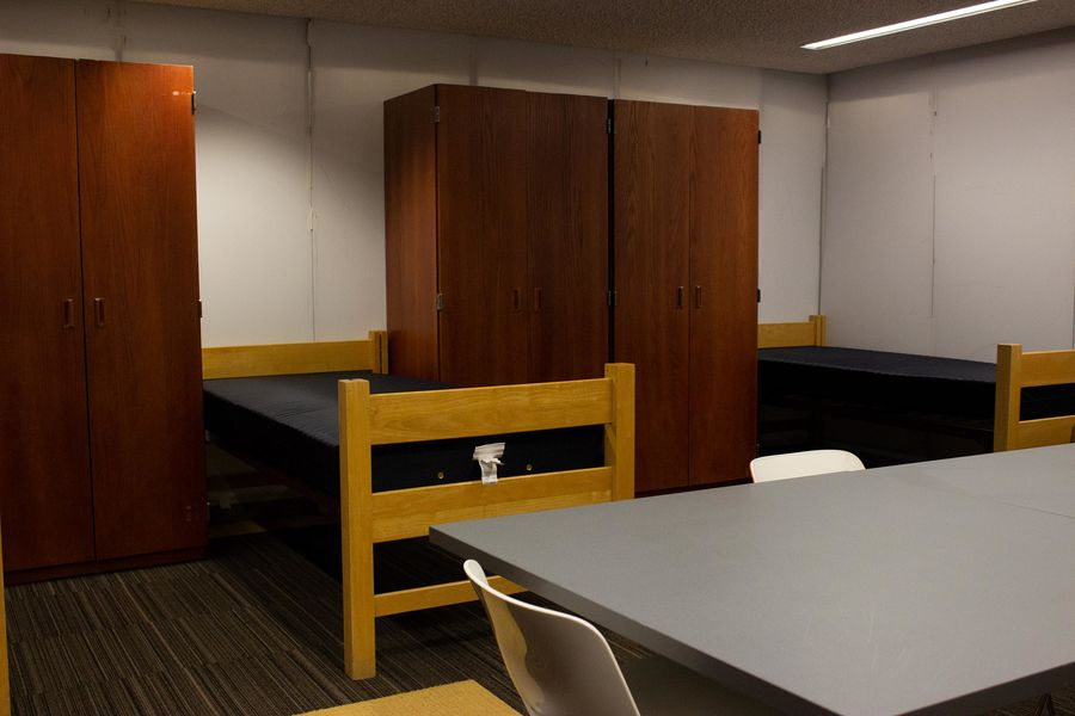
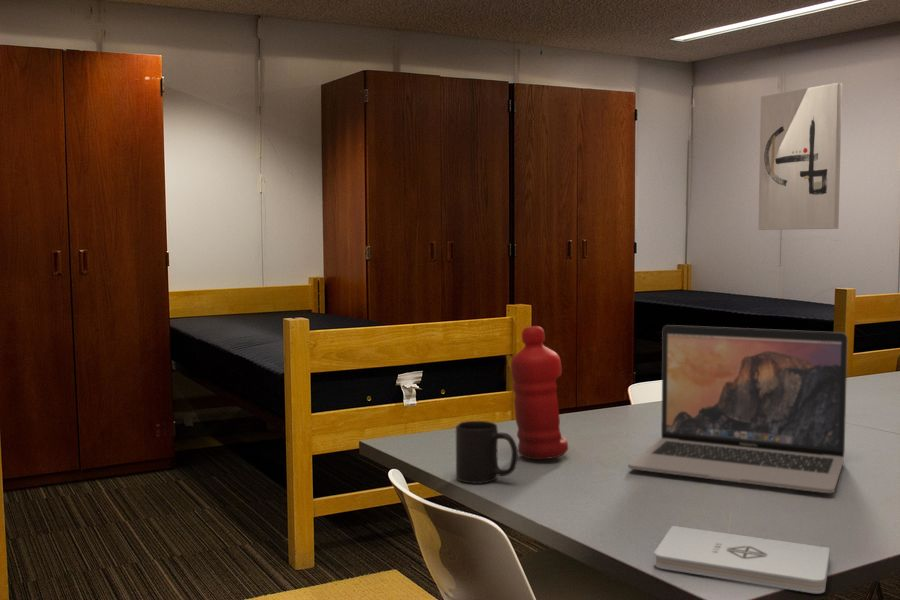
+ mug [455,420,519,484]
+ notepad [653,525,831,594]
+ laptop [627,324,849,494]
+ wall art [757,82,843,231]
+ water bottle [510,325,569,461]
